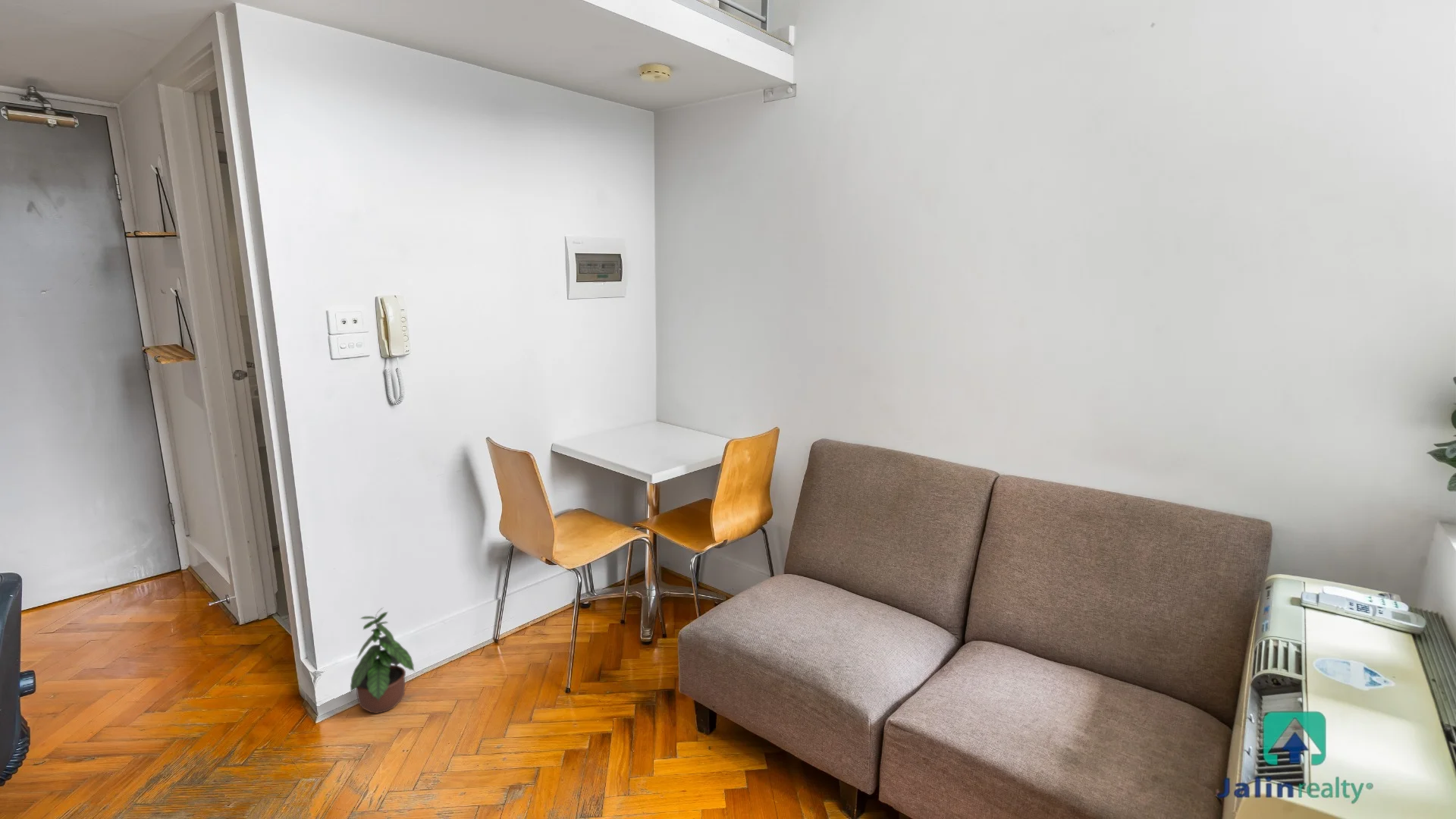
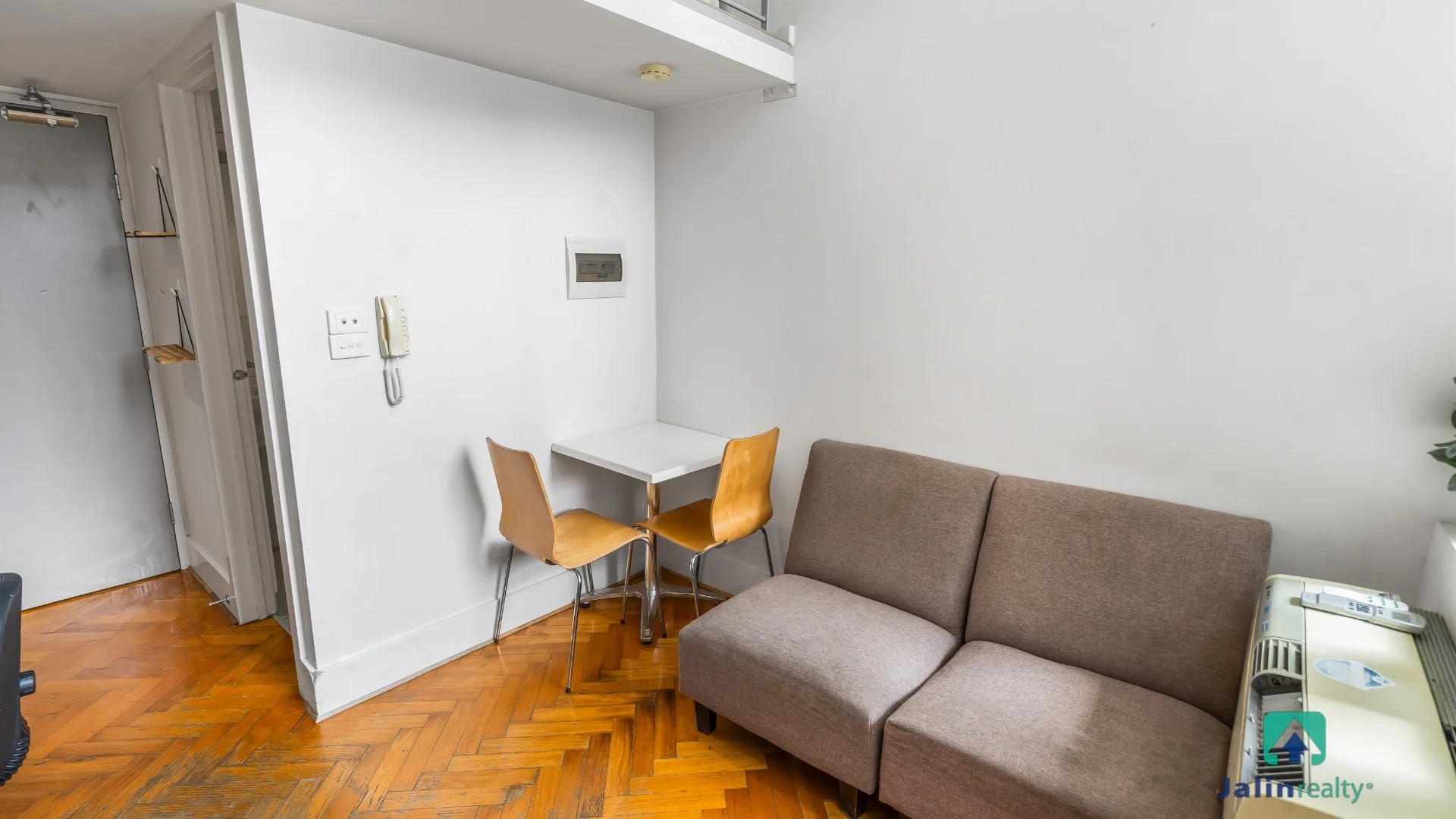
- potted plant [349,607,416,714]
